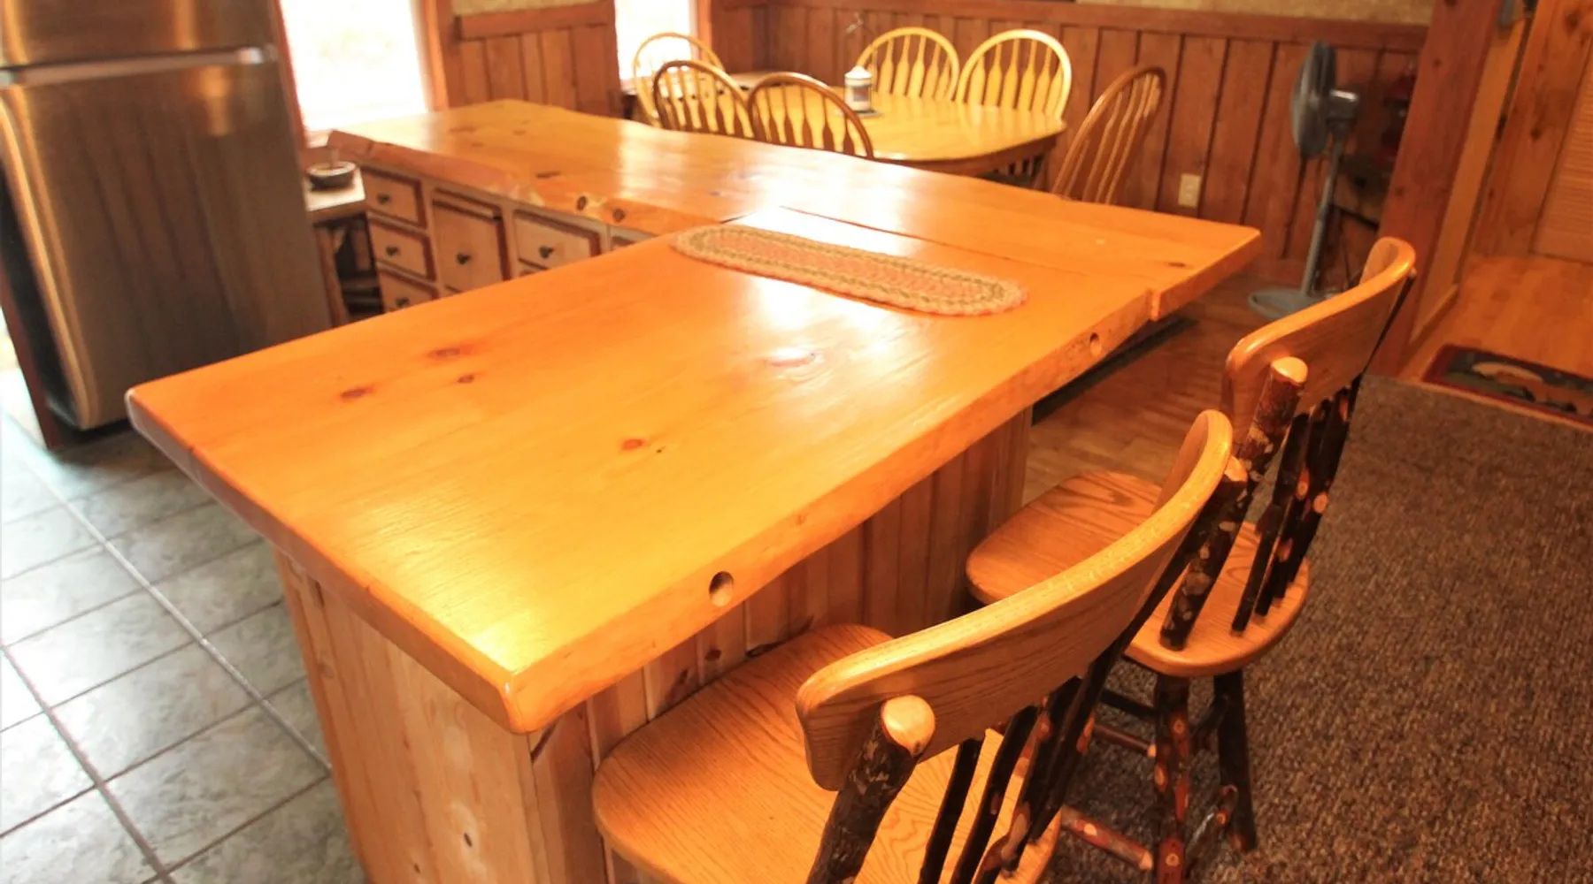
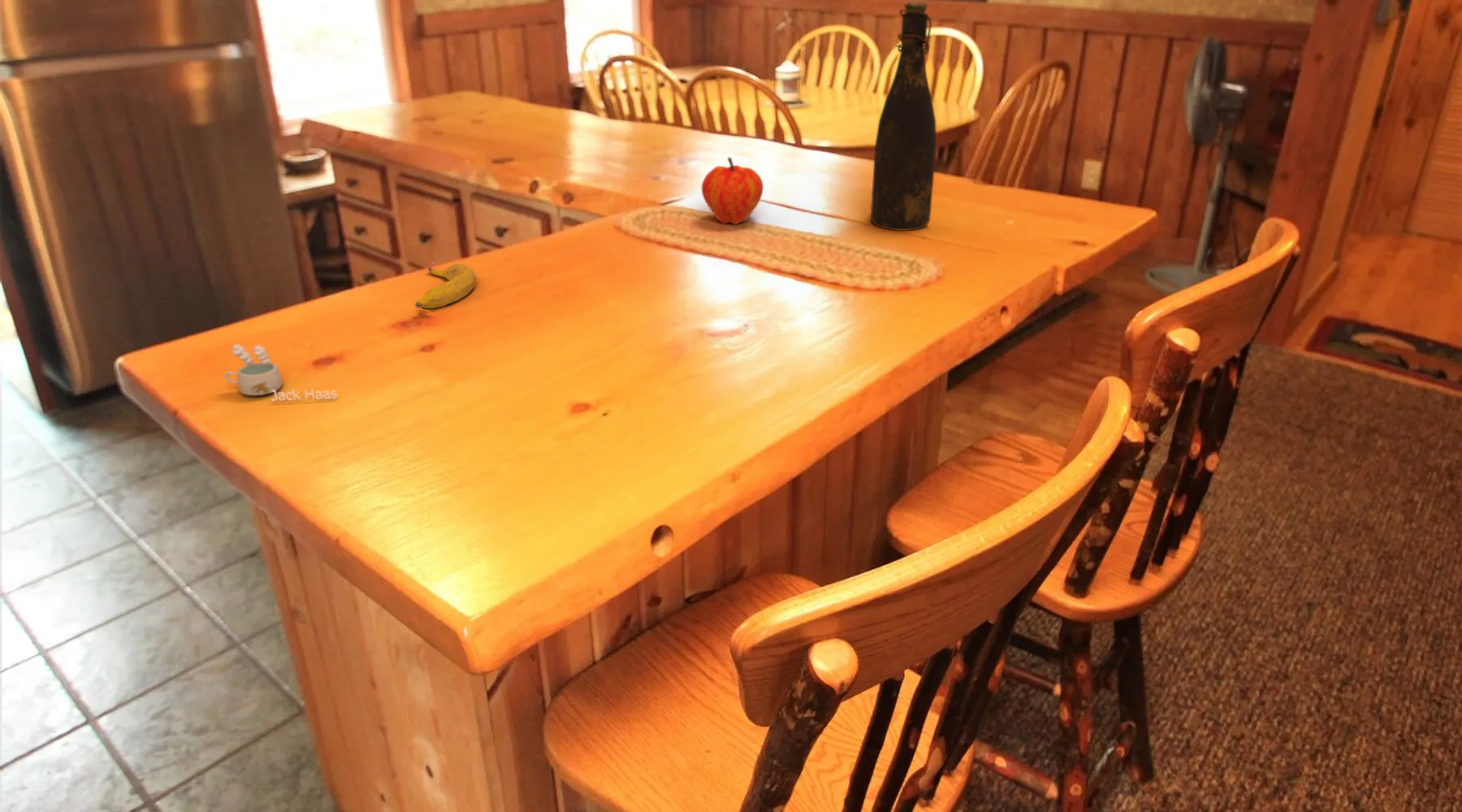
+ banana [414,261,478,309]
+ fruit [701,157,764,226]
+ bottle [870,1,937,231]
+ cup [223,343,339,402]
